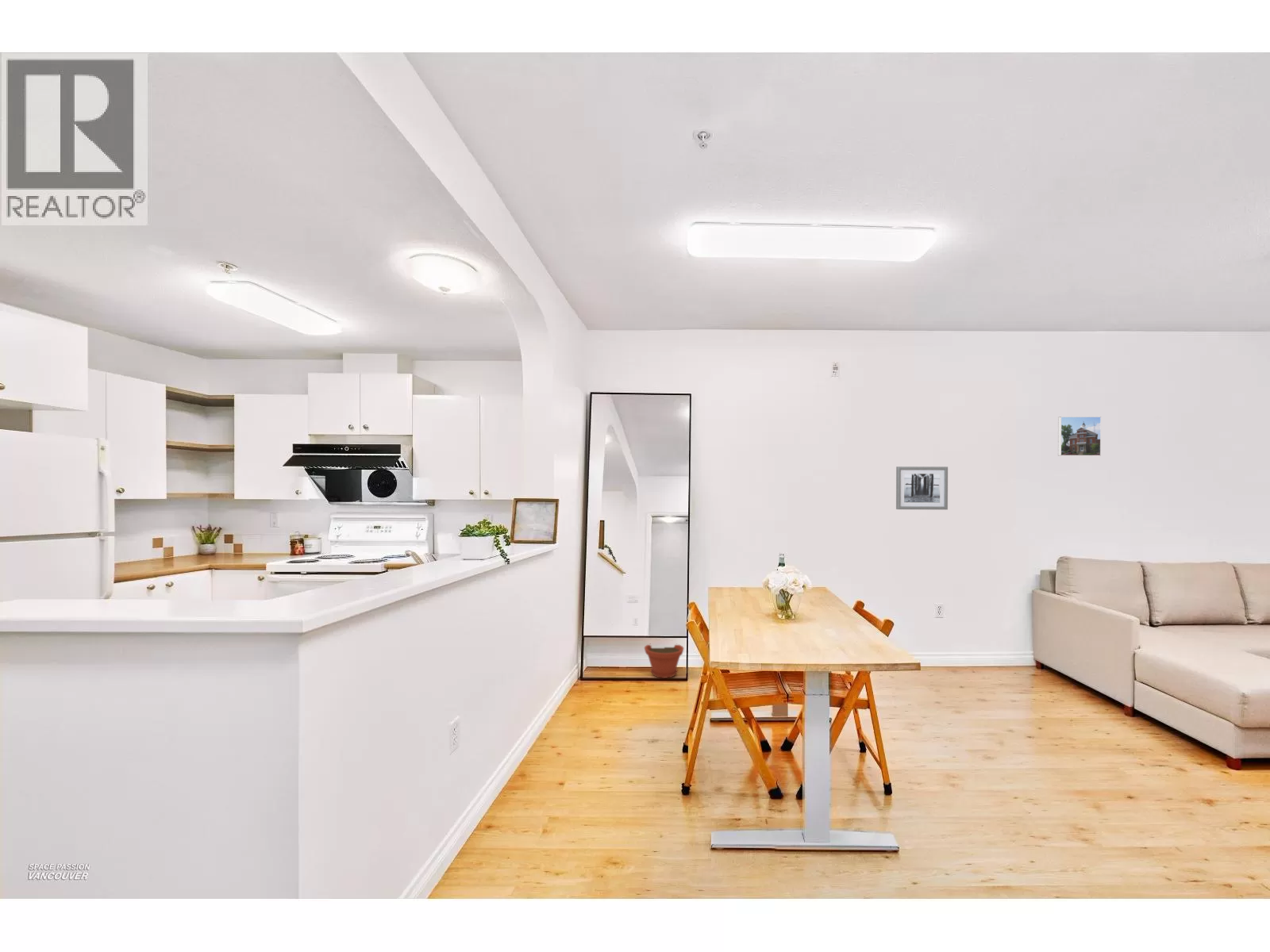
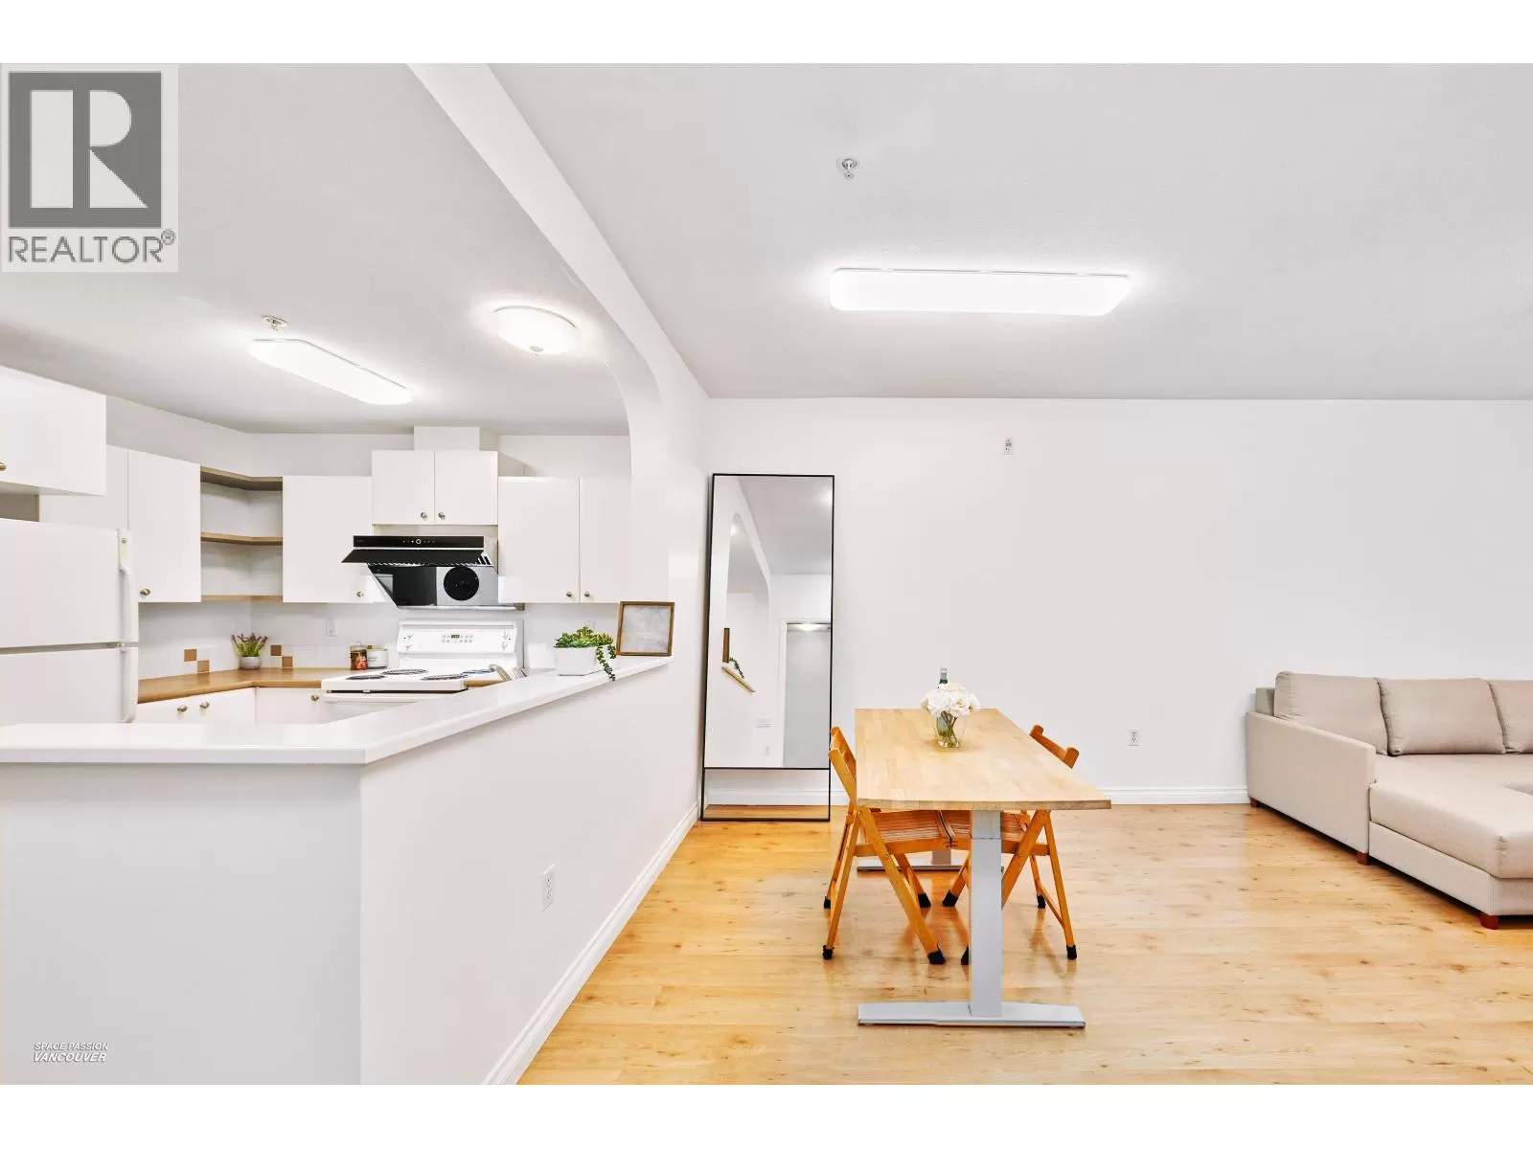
- wall art [895,466,949,510]
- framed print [1057,416,1102,457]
- plant pot [644,644,685,679]
